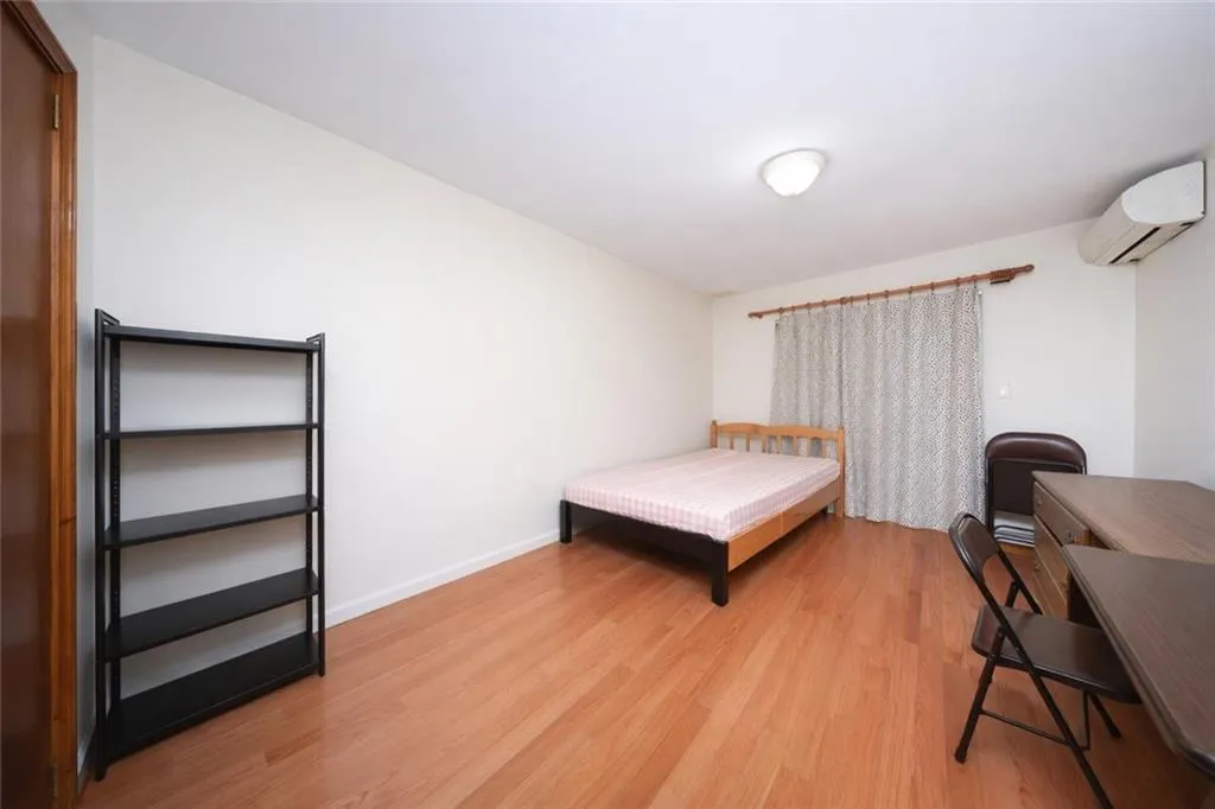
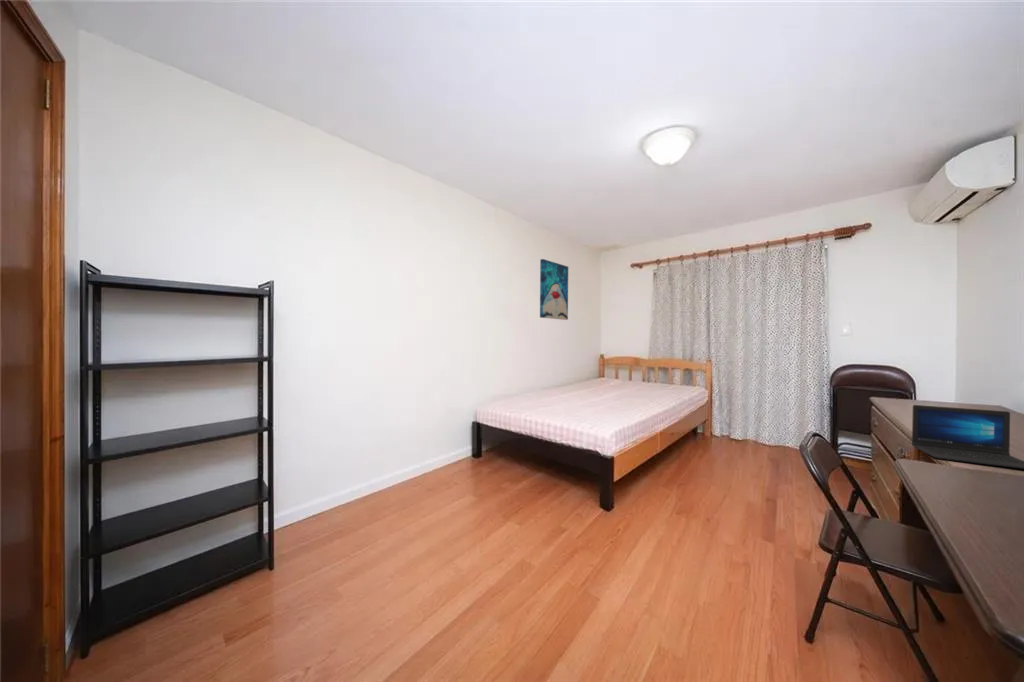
+ laptop [911,404,1024,470]
+ wall art [539,258,569,321]
